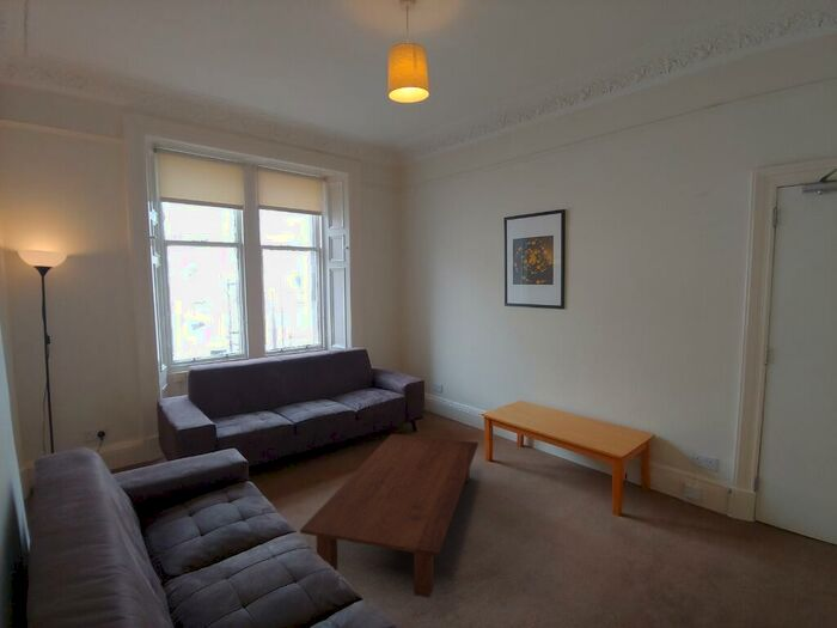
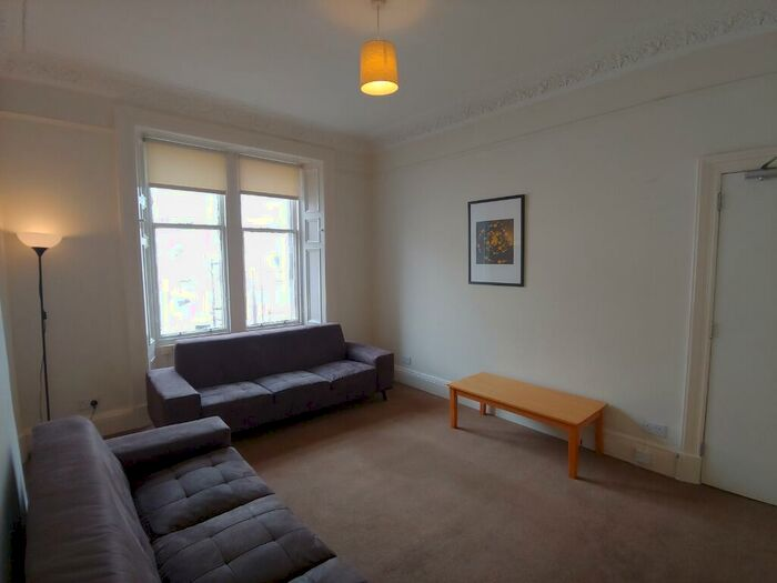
- coffee table [299,433,479,599]
